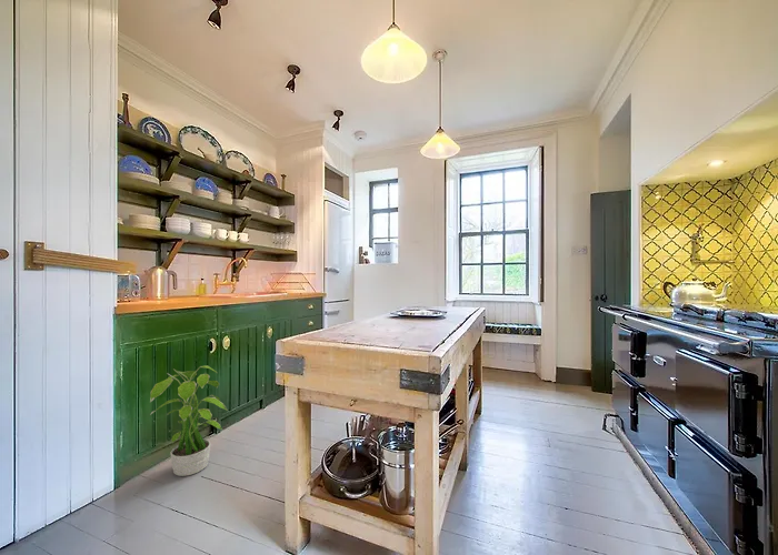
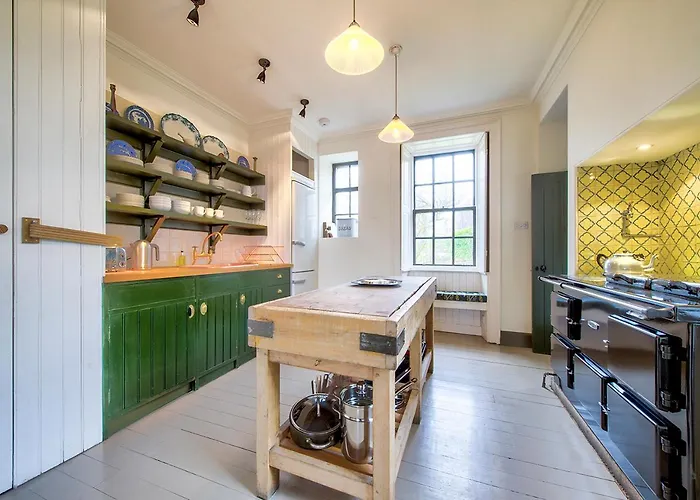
- potted plant [149,365,229,477]
